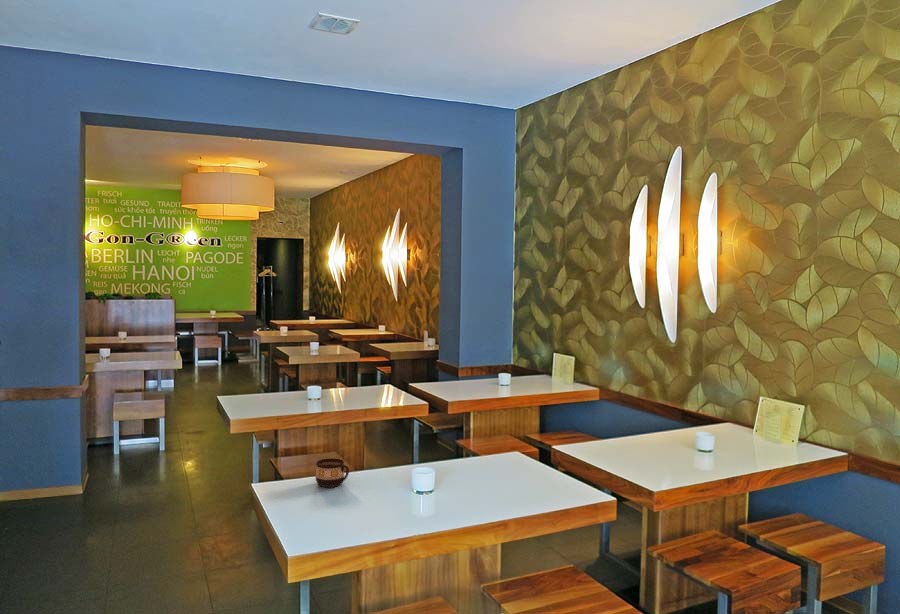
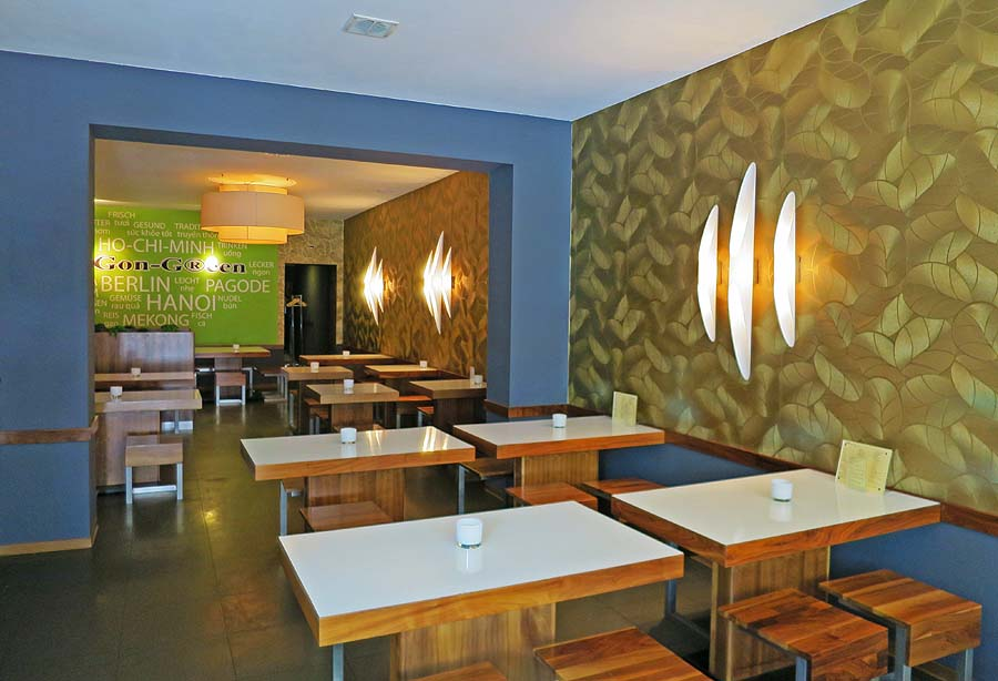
- cup [315,457,350,488]
